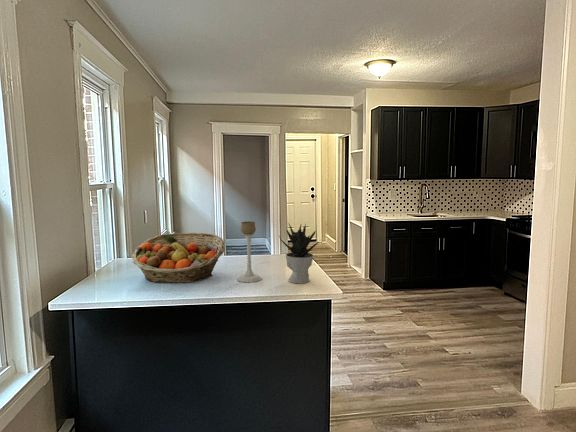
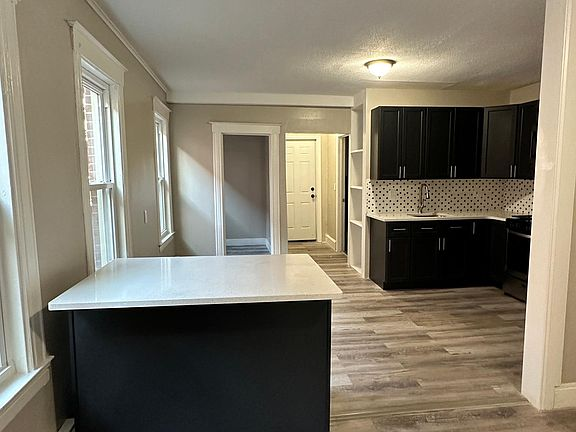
- fruit basket [131,232,226,284]
- candle holder [237,220,262,283]
- potted plant [278,222,320,284]
